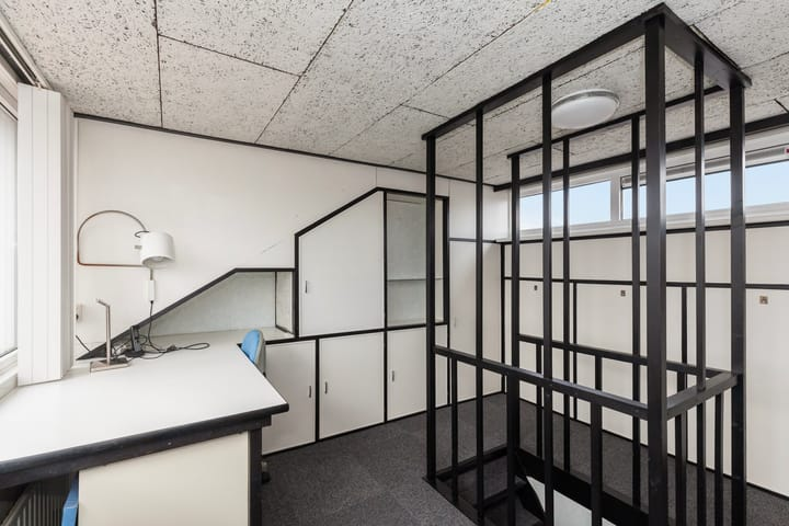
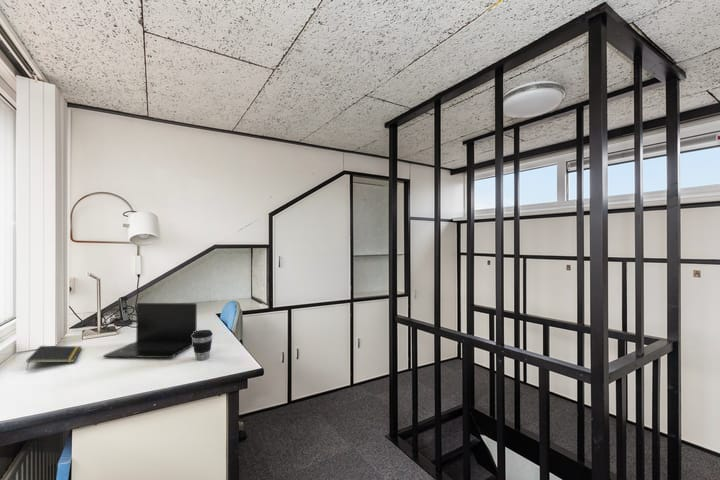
+ coffee cup [192,329,214,361]
+ notepad [25,345,83,371]
+ laptop [102,302,198,359]
